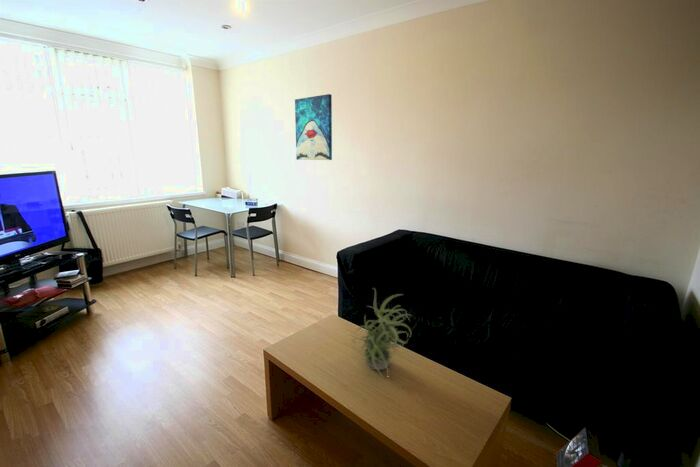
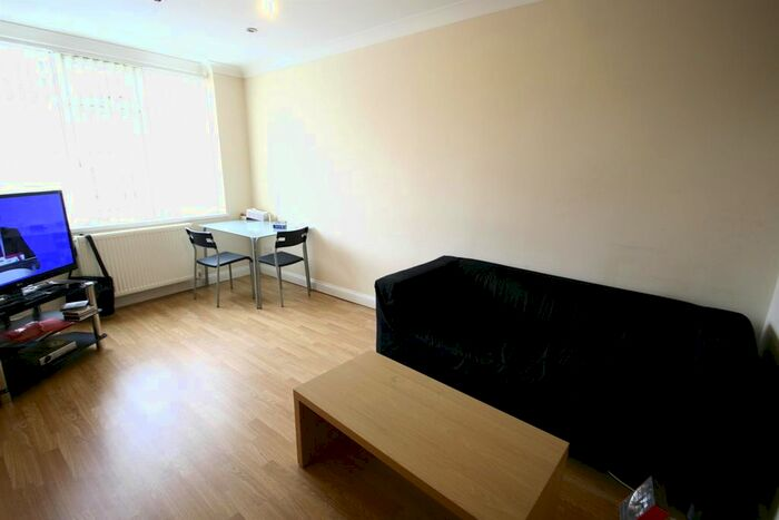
- wall art [294,93,333,161]
- potted plant [349,287,412,378]
